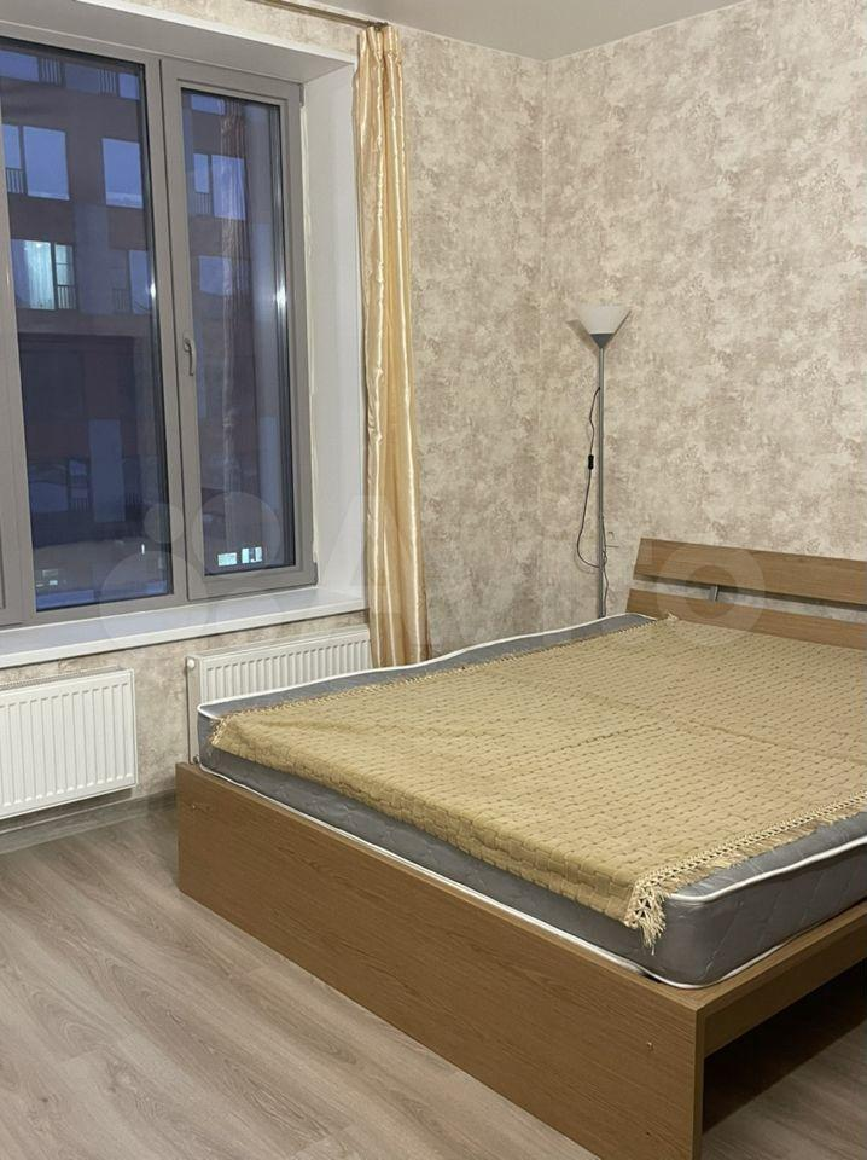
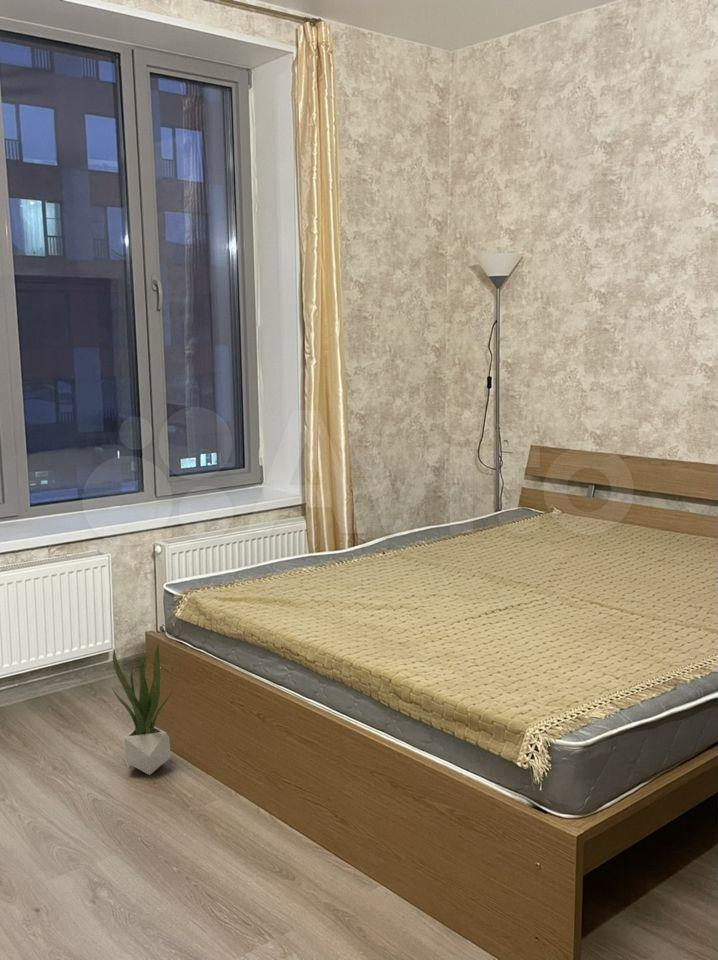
+ potted plant [111,644,174,776]
